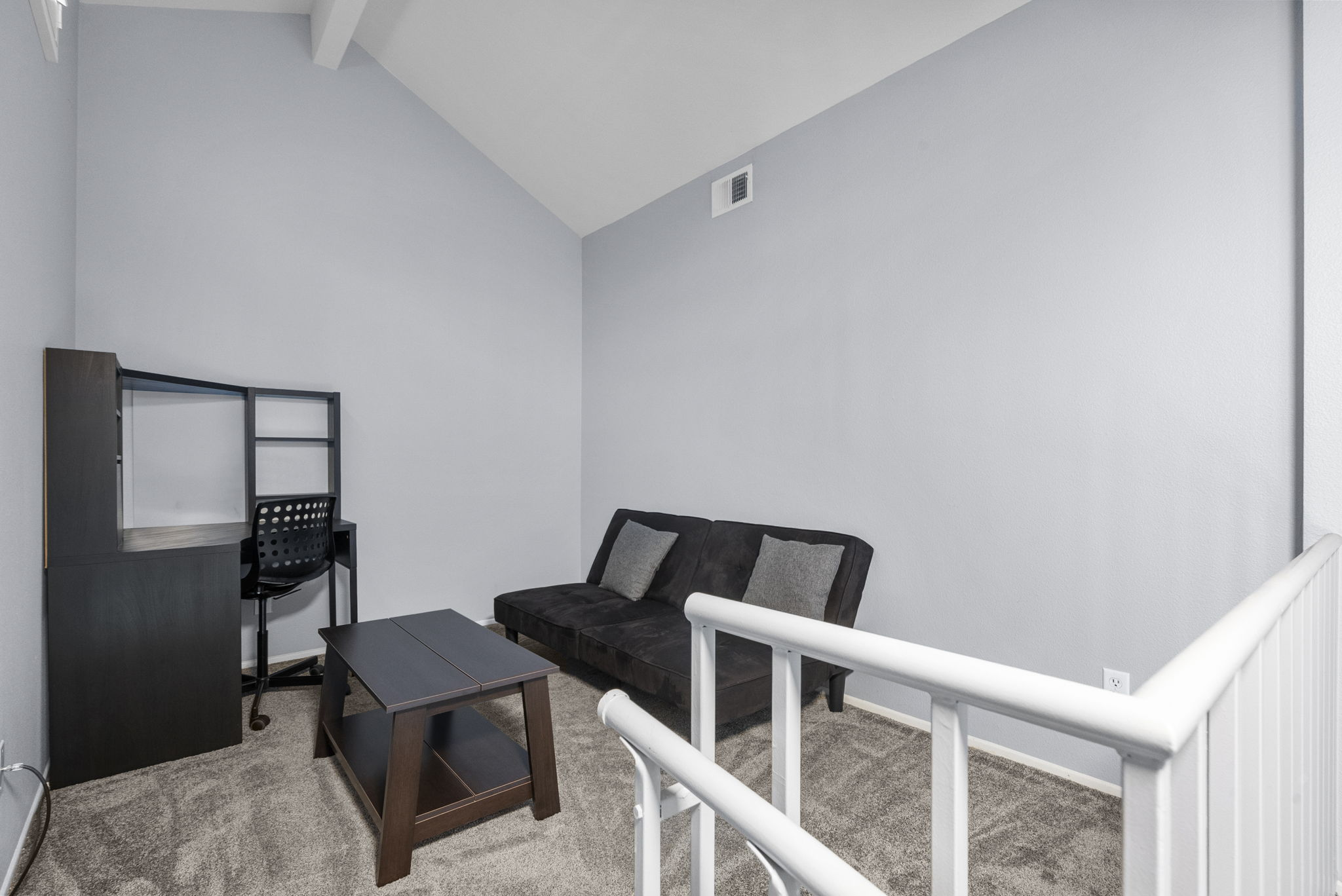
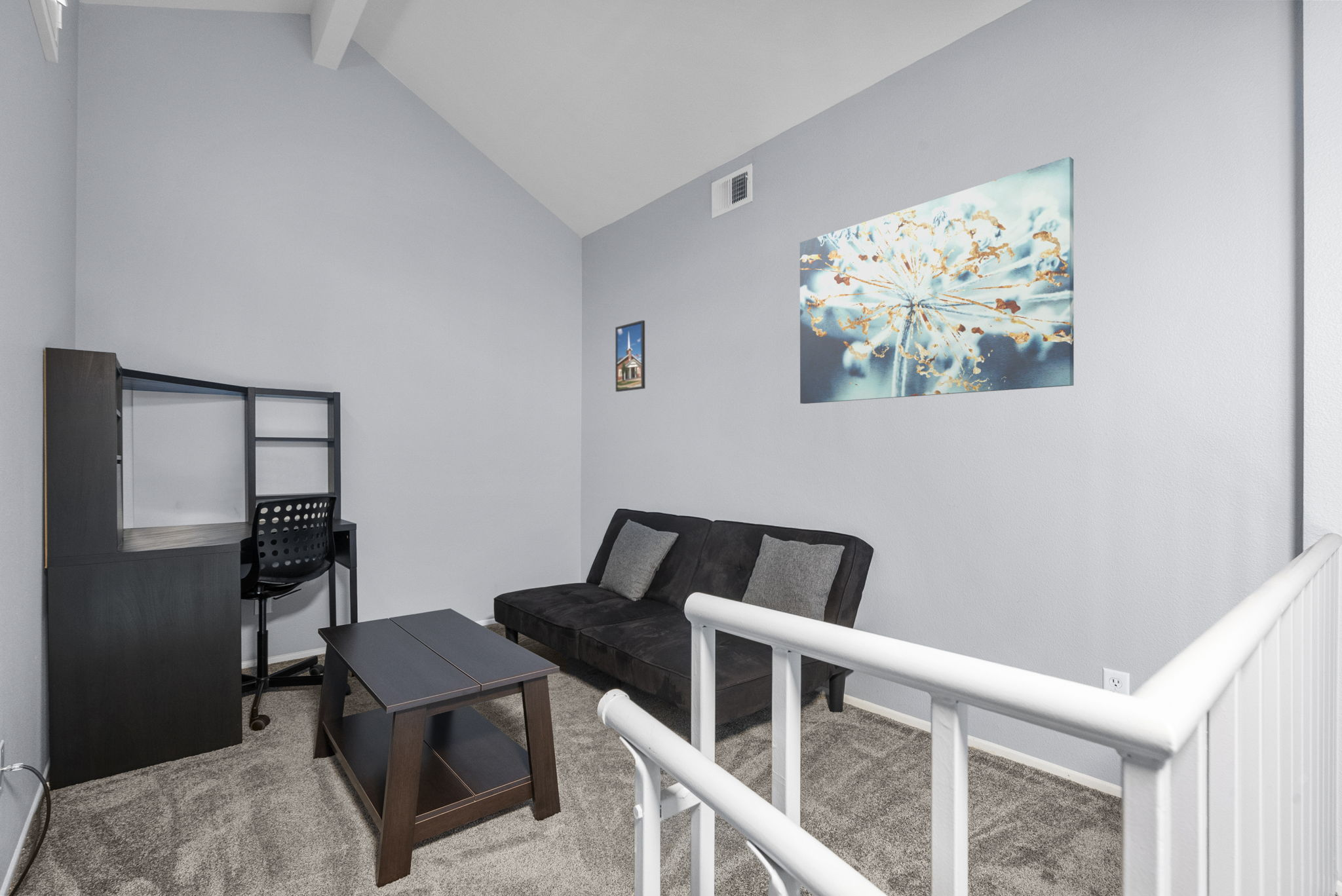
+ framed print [615,320,646,392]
+ wall art [799,156,1075,404]
